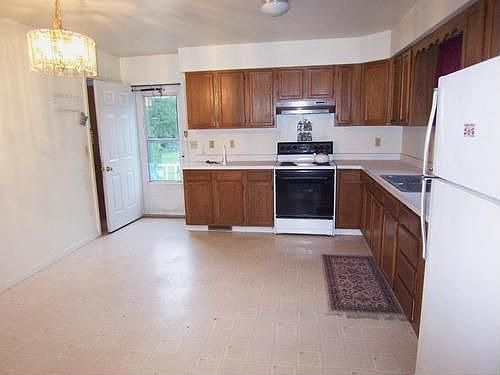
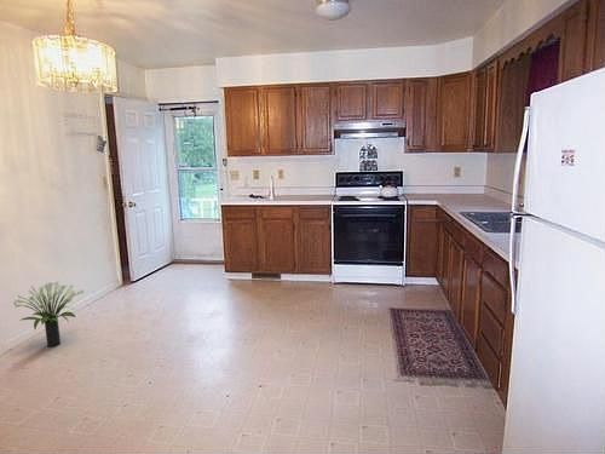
+ potted plant [13,281,85,347]
